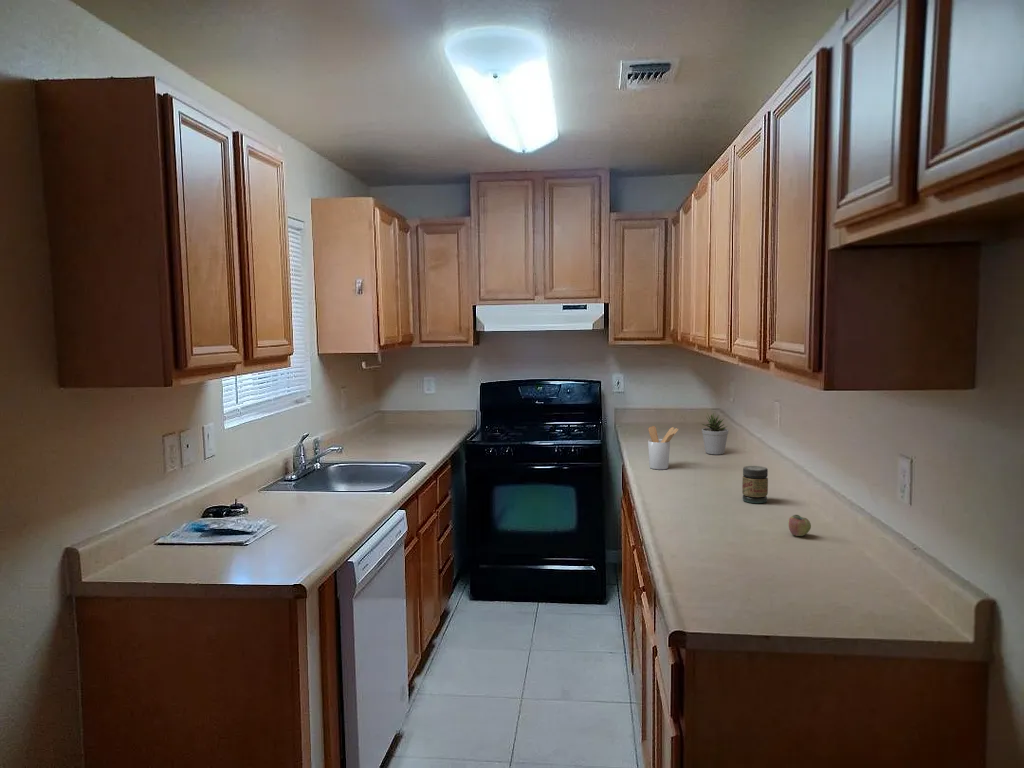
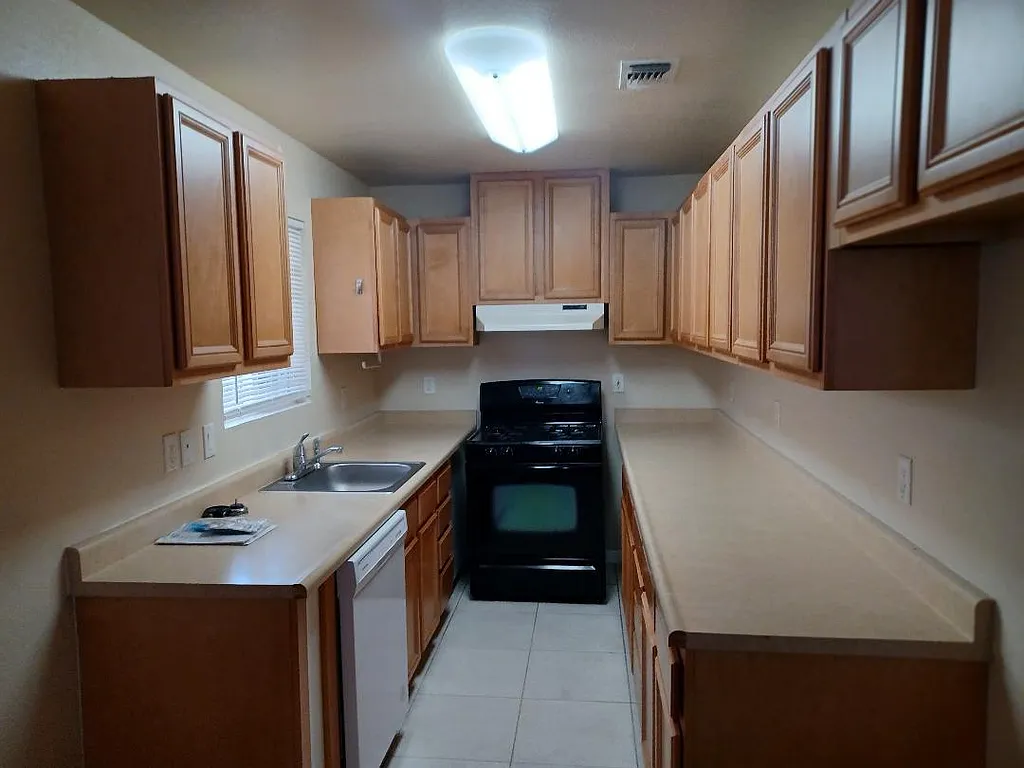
- utensil holder [647,425,680,470]
- jar [741,465,769,504]
- apple [787,514,812,537]
- potted plant [701,412,730,456]
